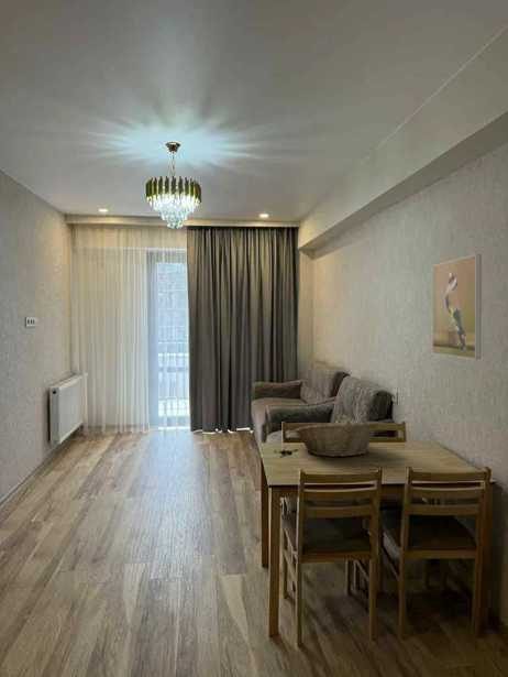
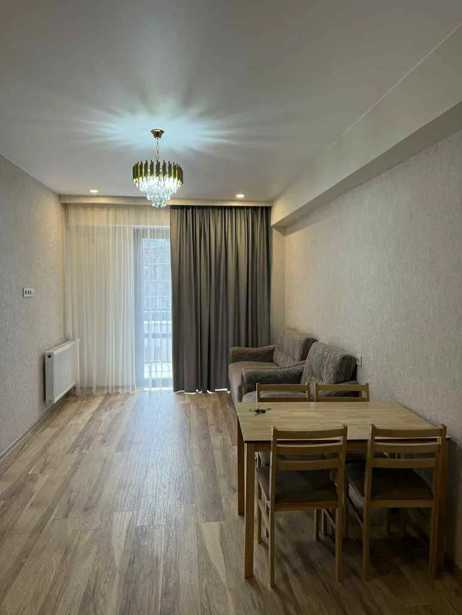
- fruit basket [294,419,380,458]
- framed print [431,253,483,360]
